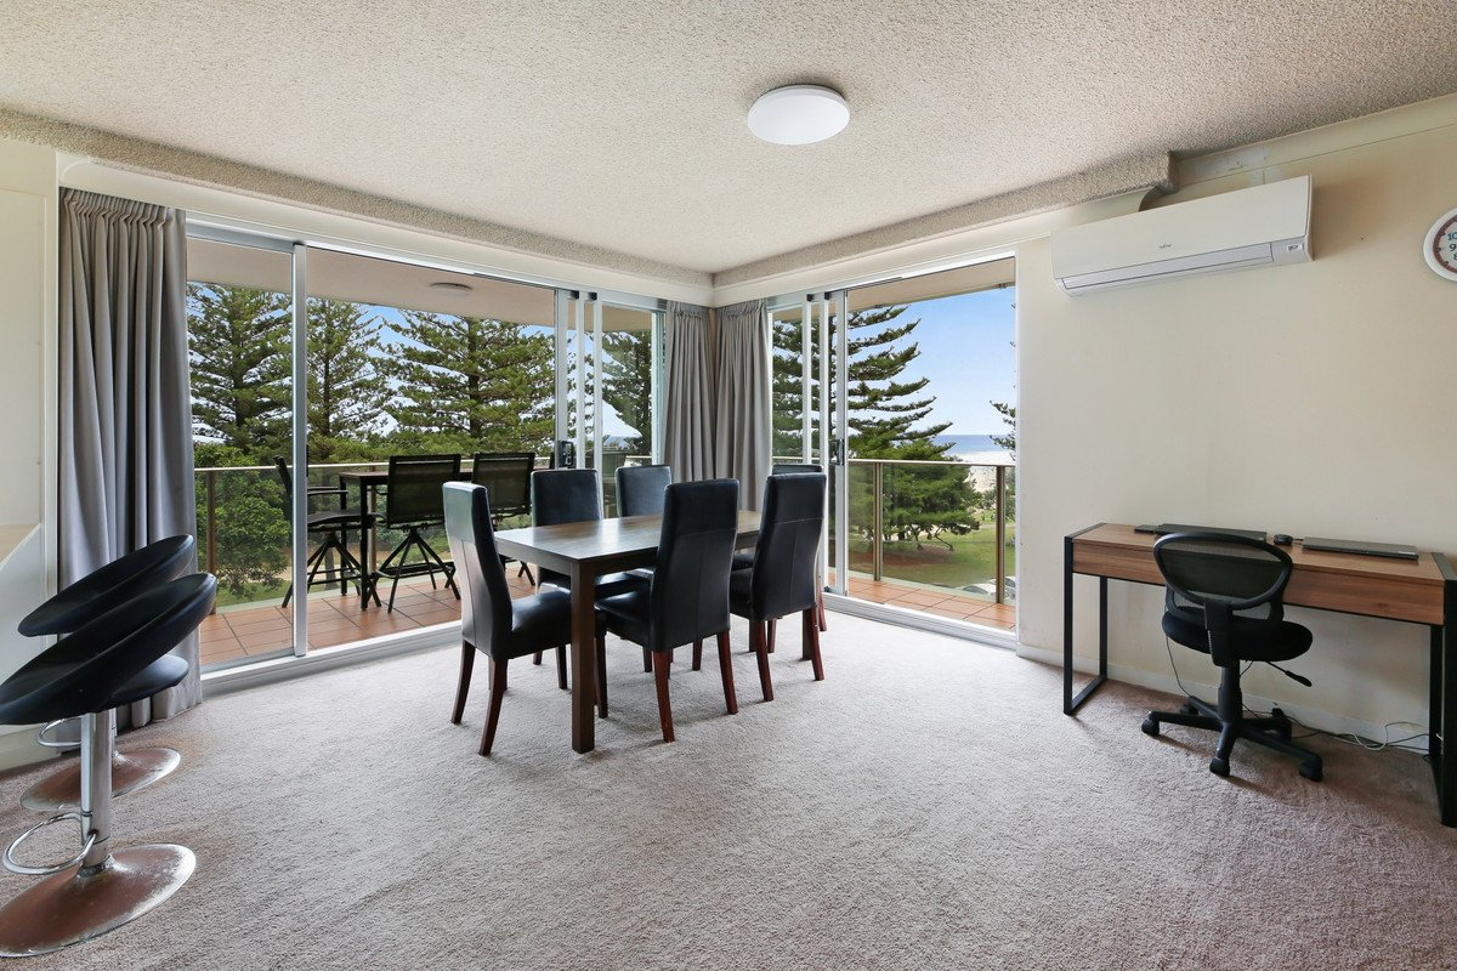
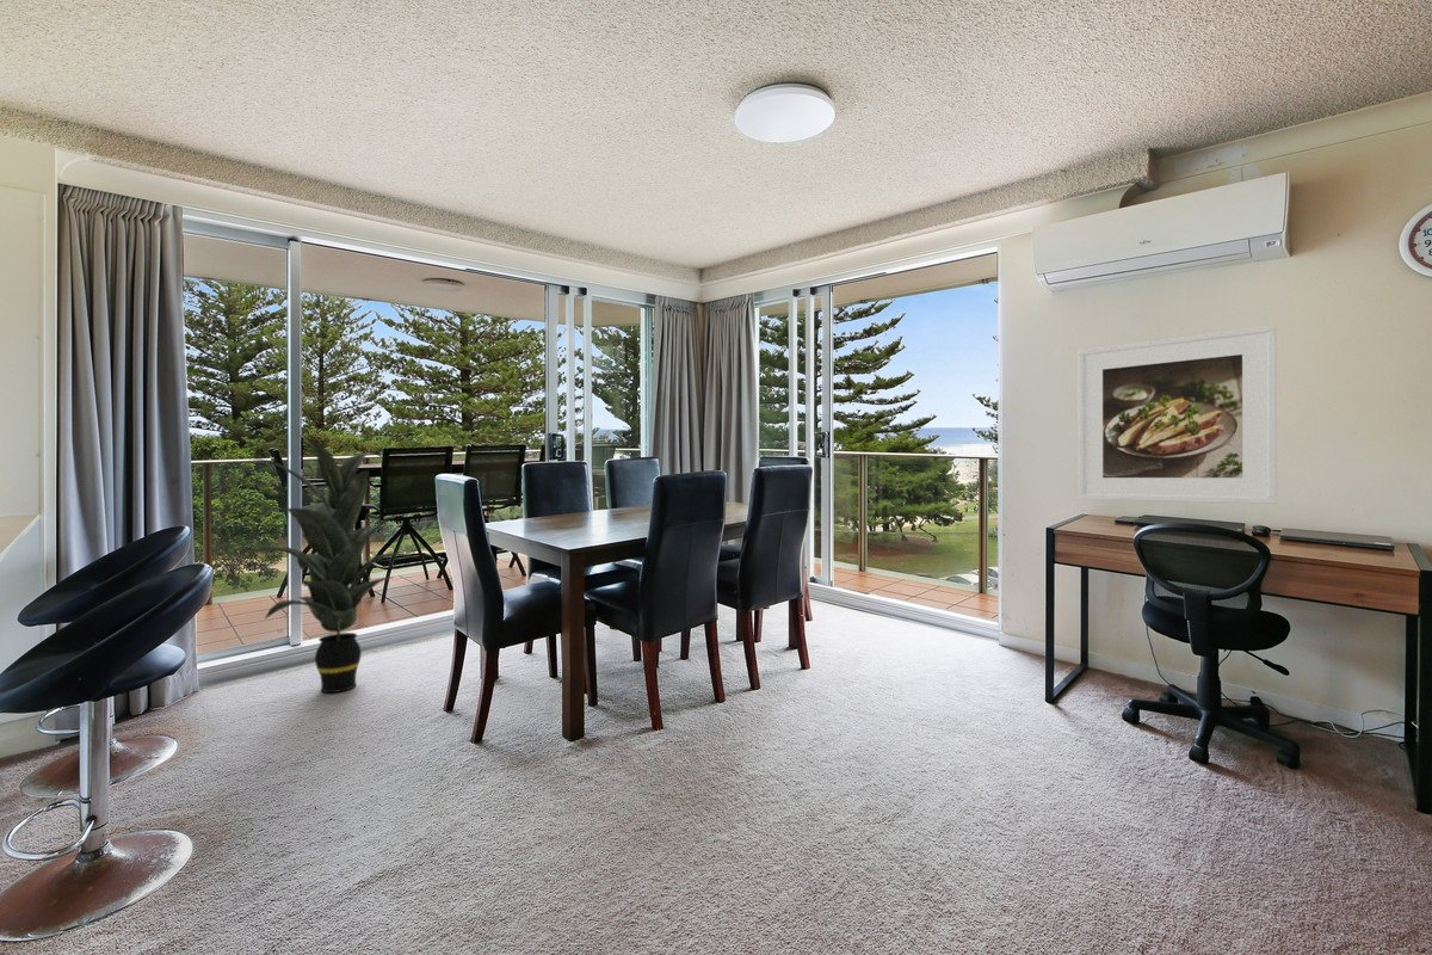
+ indoor plant [243,433,420,694]
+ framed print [1076,324,1277,505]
